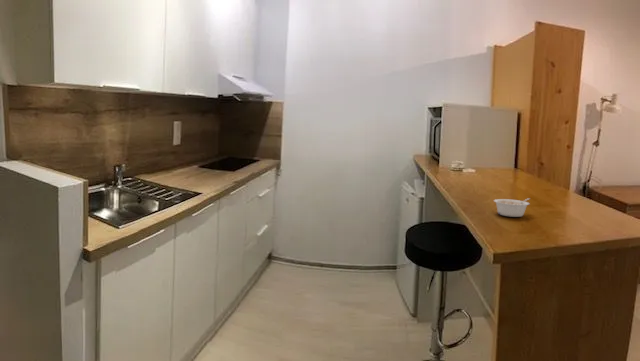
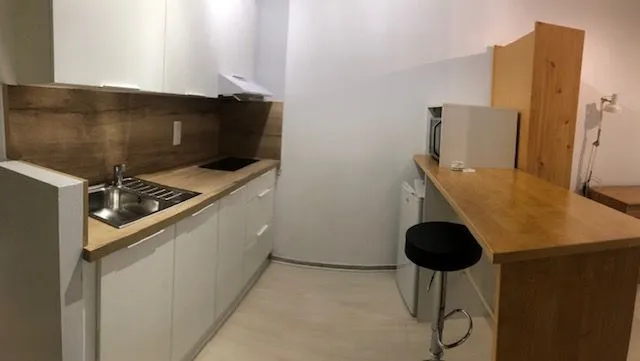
- legume [493,197,531,218]
